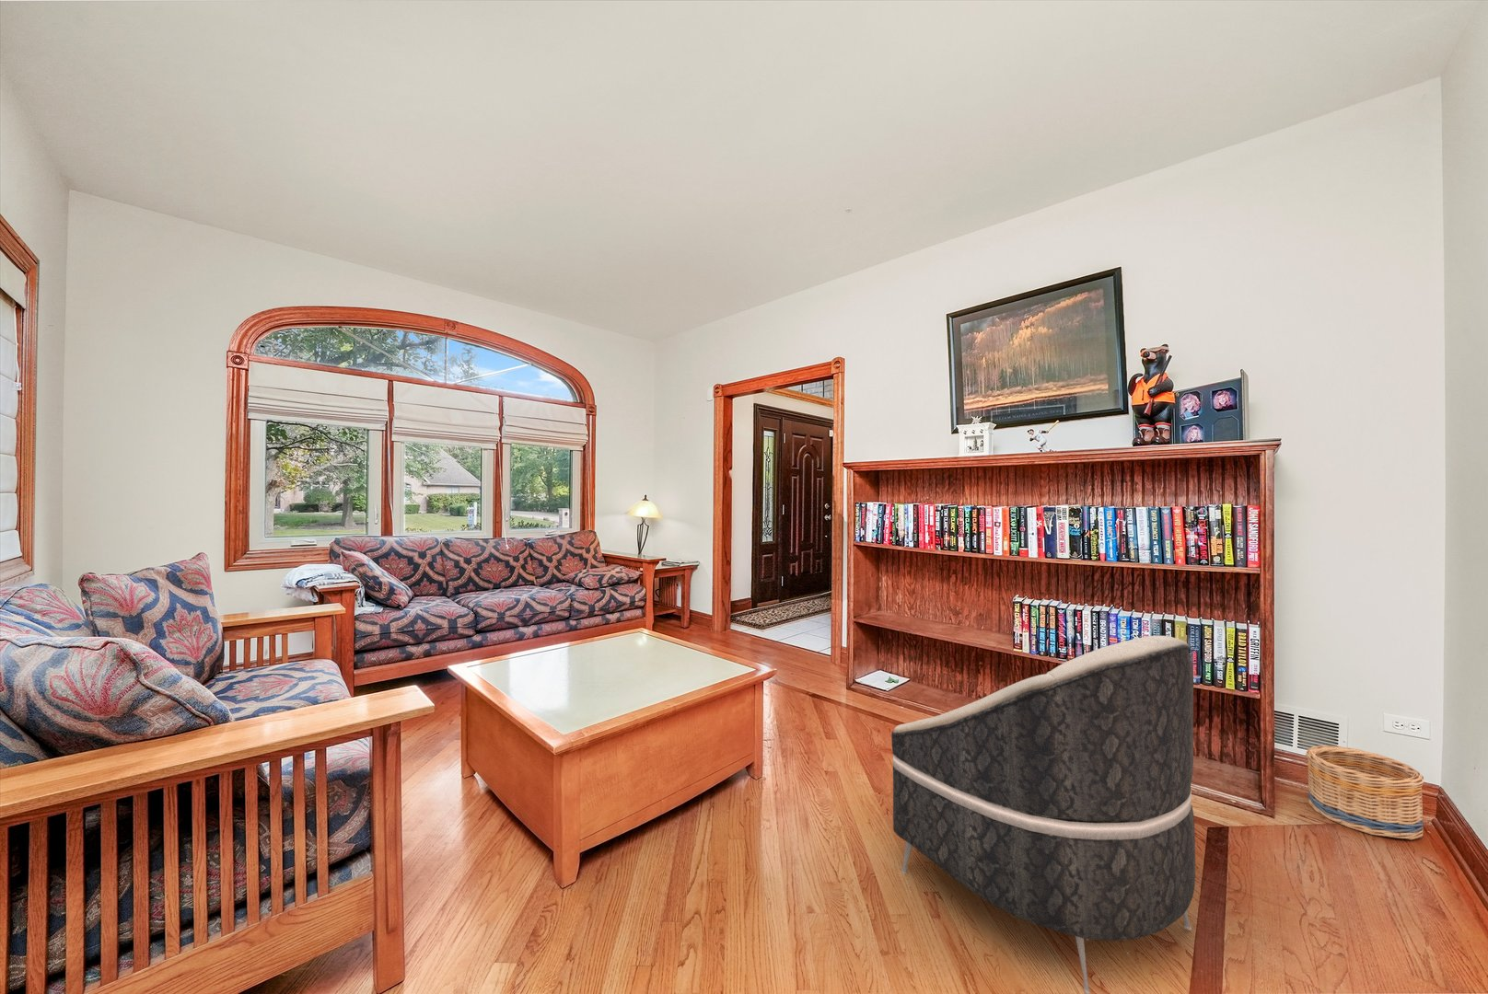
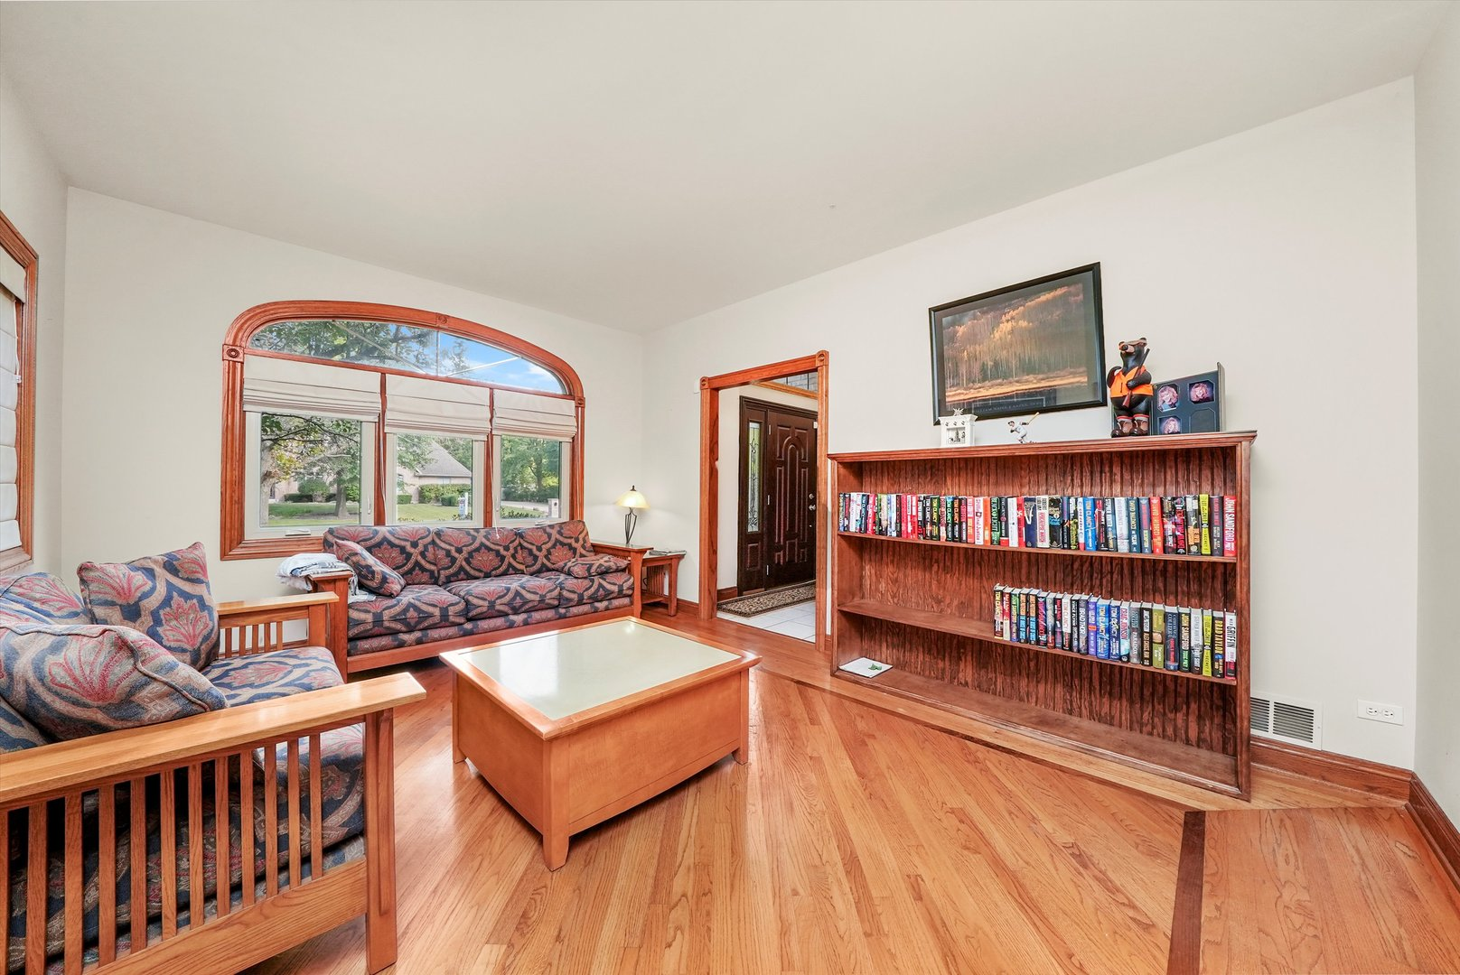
- basket [1305,744,1425,840]
- armchair [890,635,1196,994]
